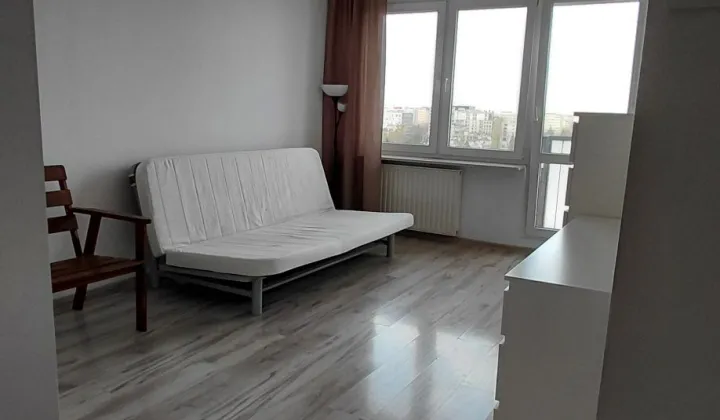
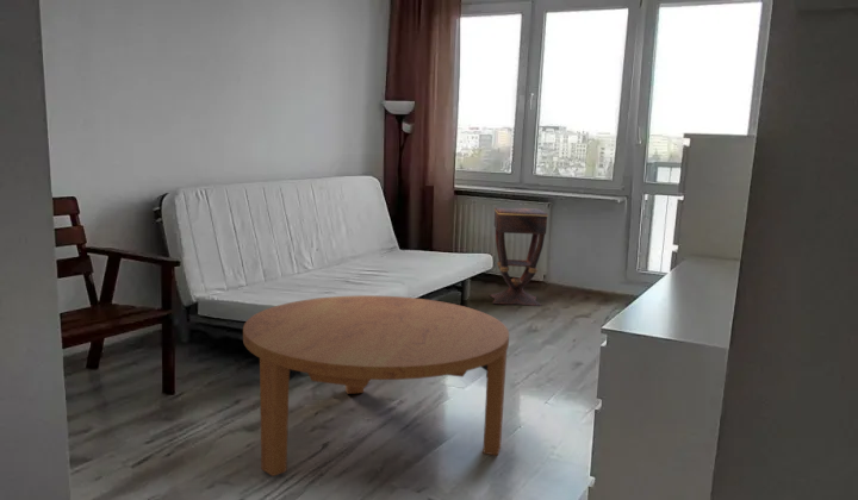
+ coffee table [242,294,510,477]
+ side table [490,206,549,307]
